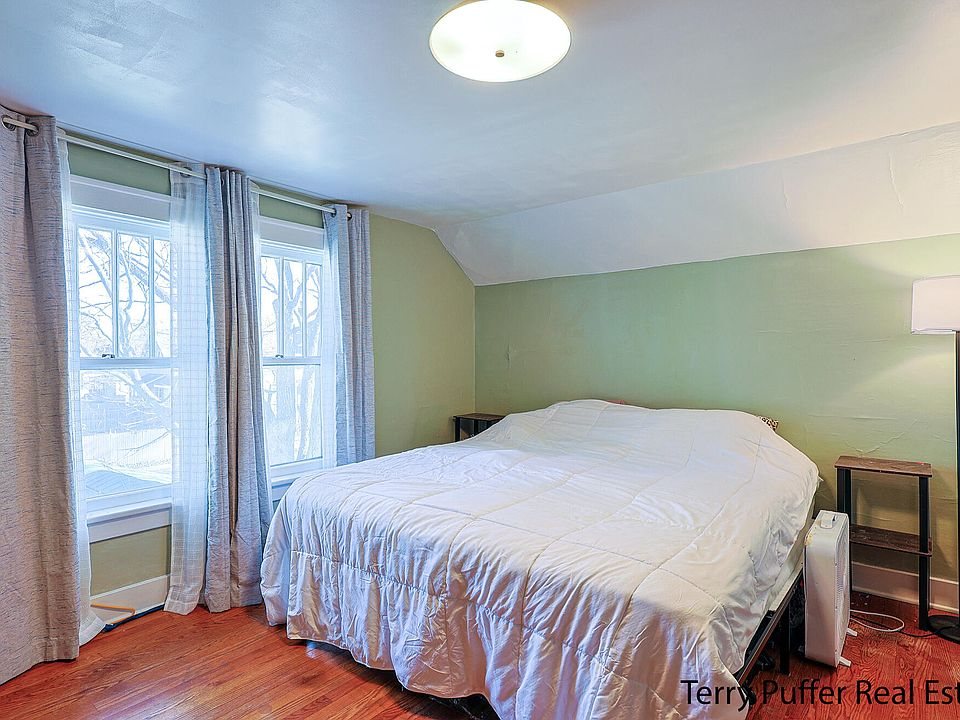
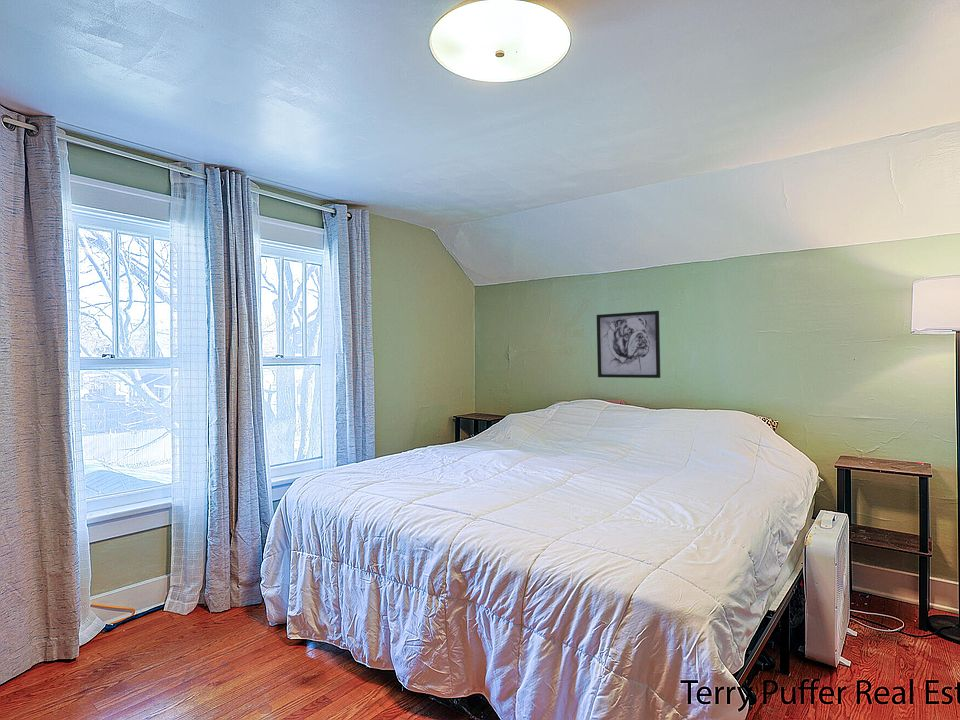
+ wall art [596,310,661,379]
